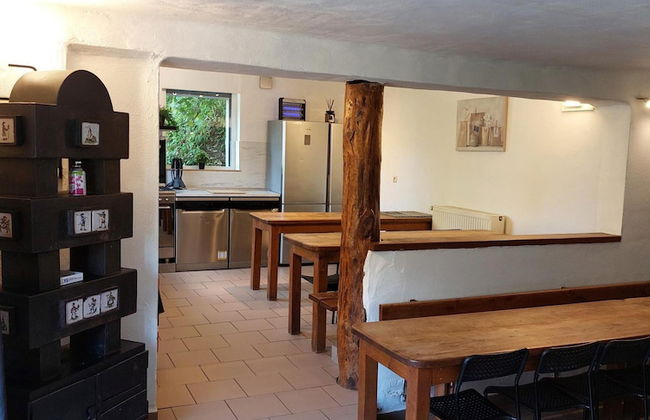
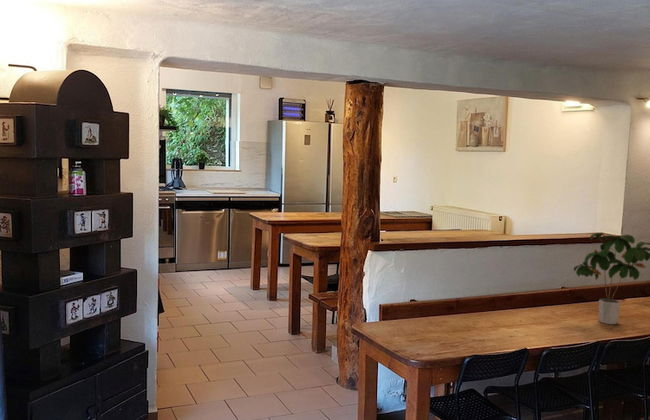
+ potted plant [573,231,650,325]
